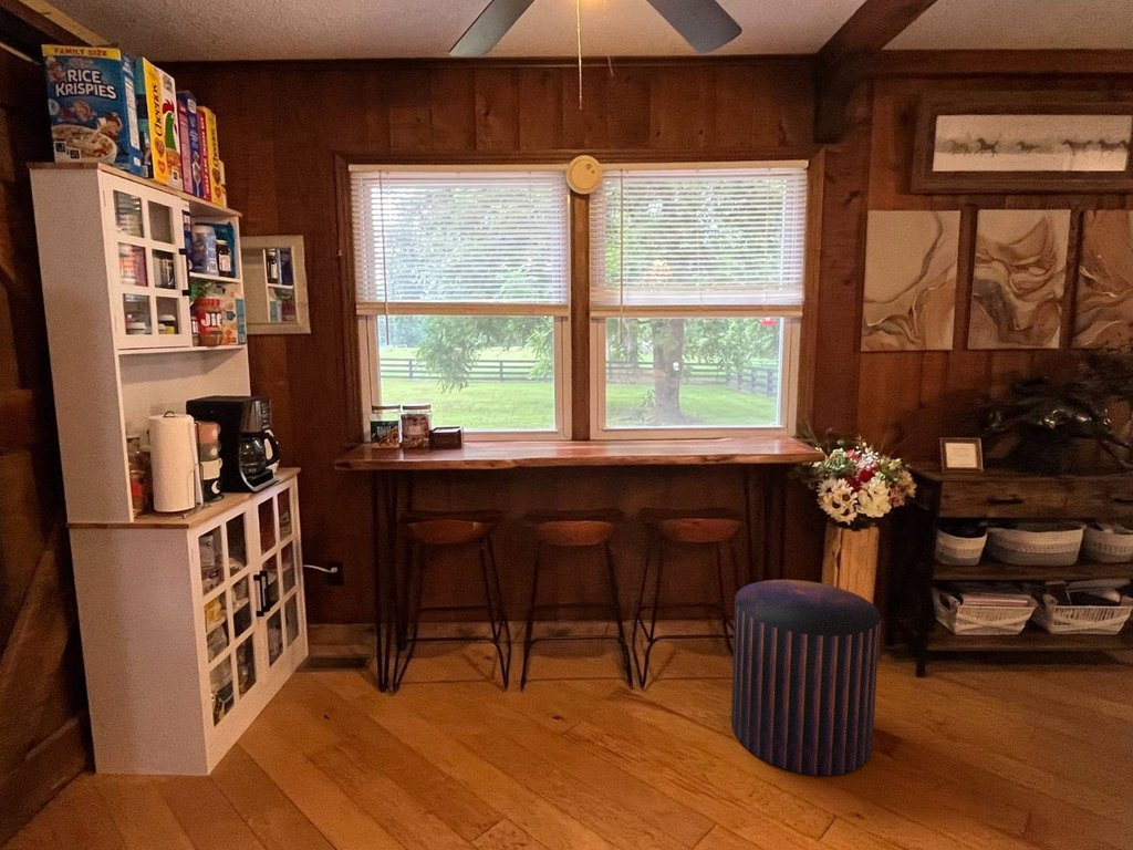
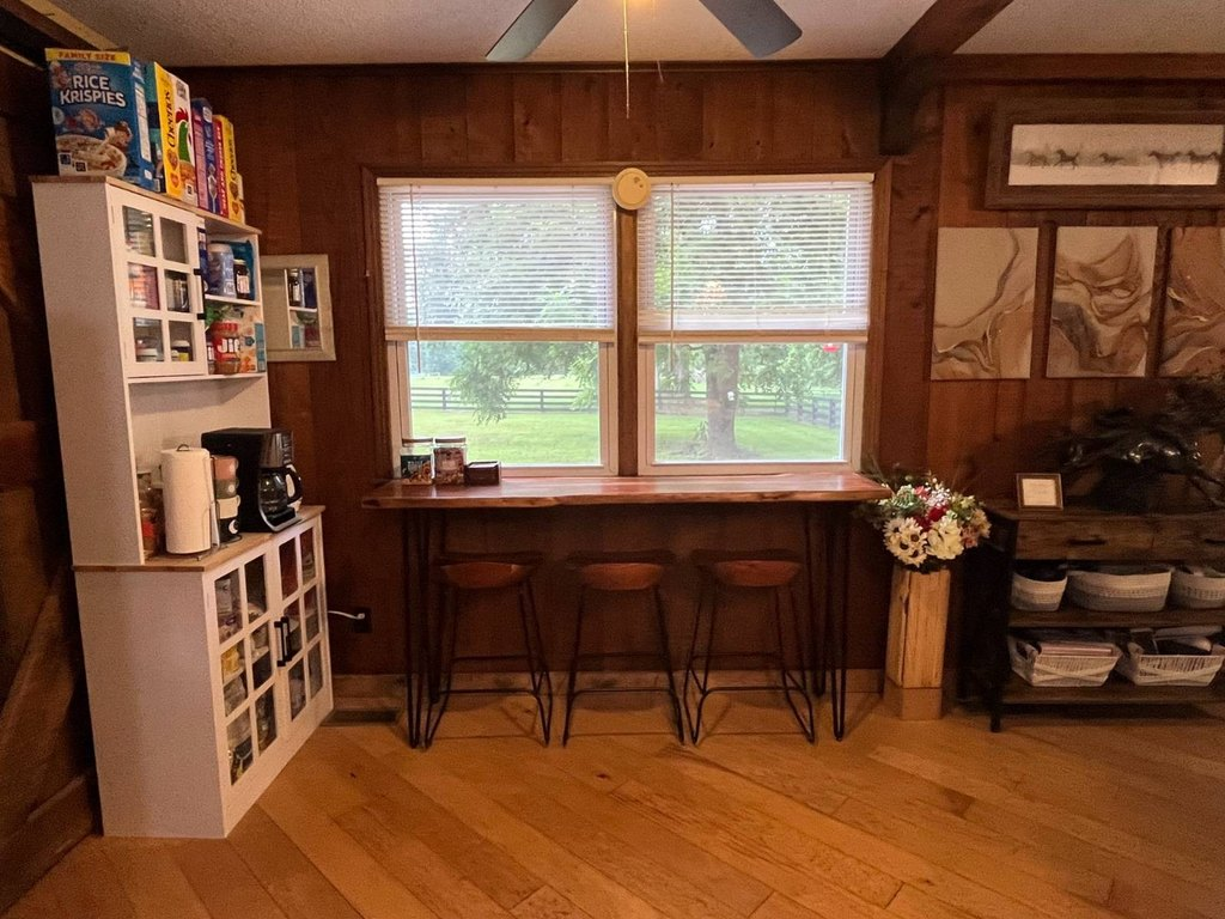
- pouf [730,579,882,777]
